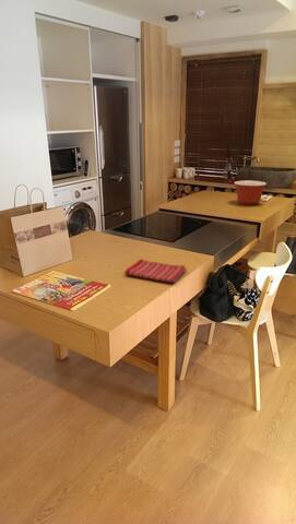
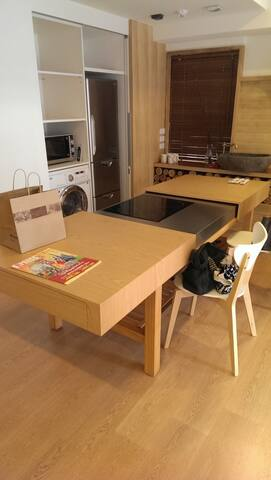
- dish towel [123,258,188,284]
- mixing bowl [233,180,268,206]
